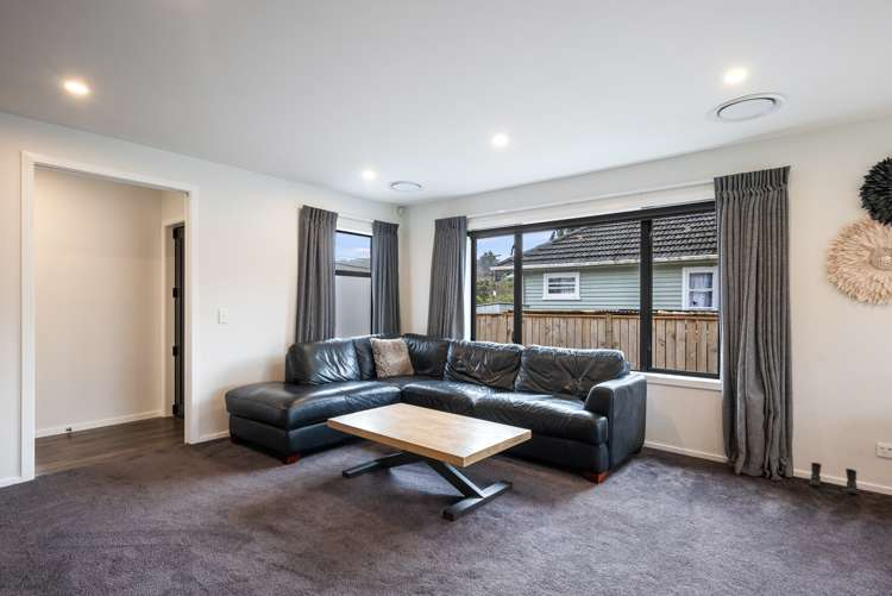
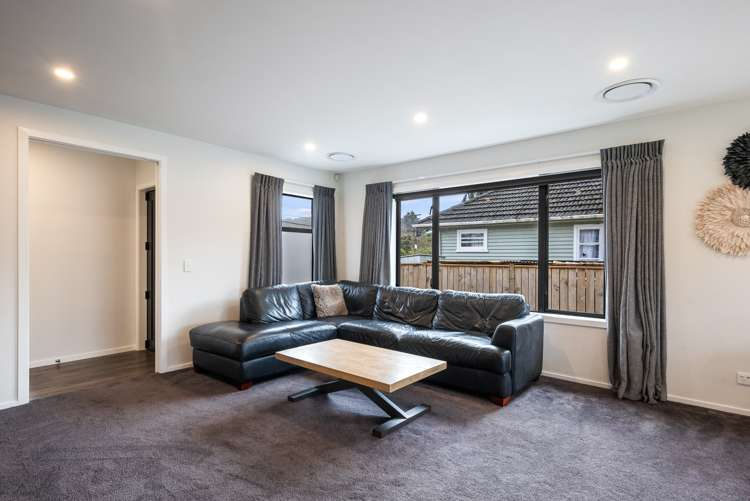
- boots [809,462,859,496]
